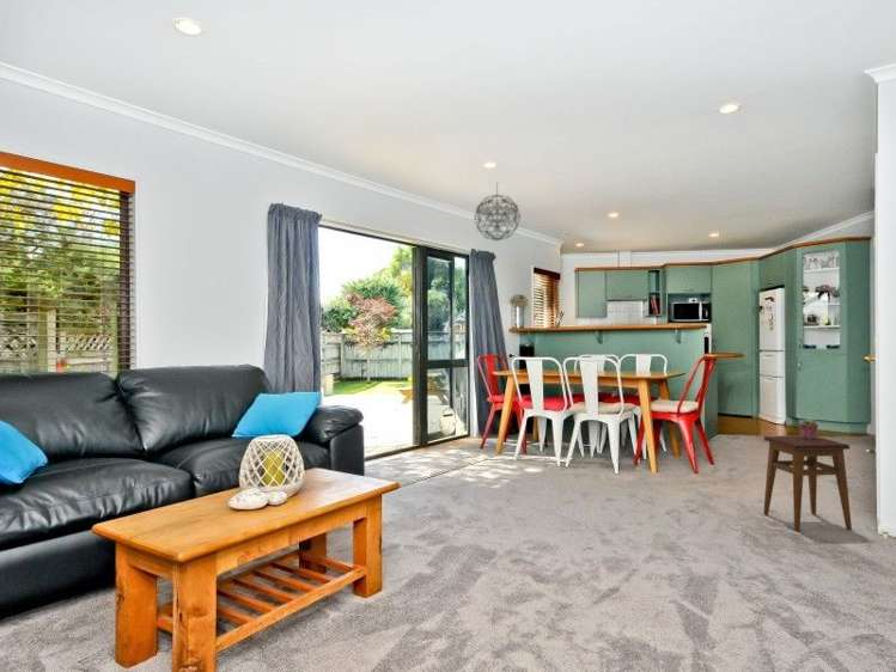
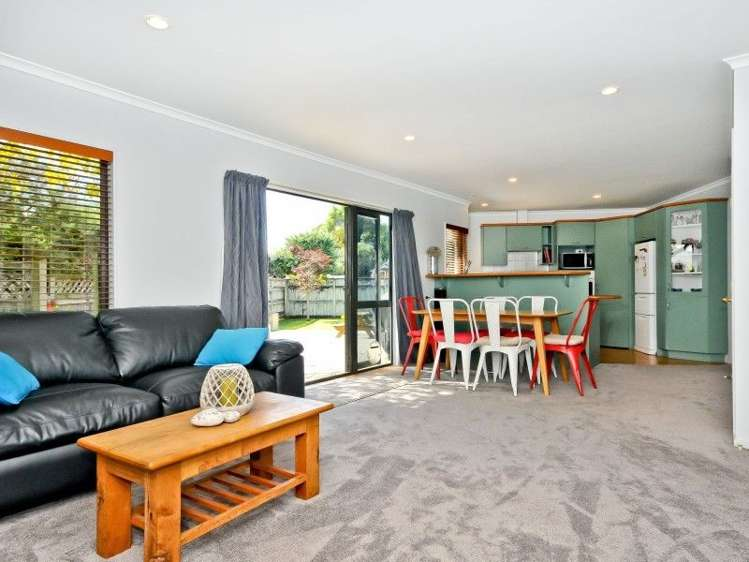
- potted succulent [798,416,819,439]
- pendant light [474,182,522,242]
- stool [762,435,853,532]
